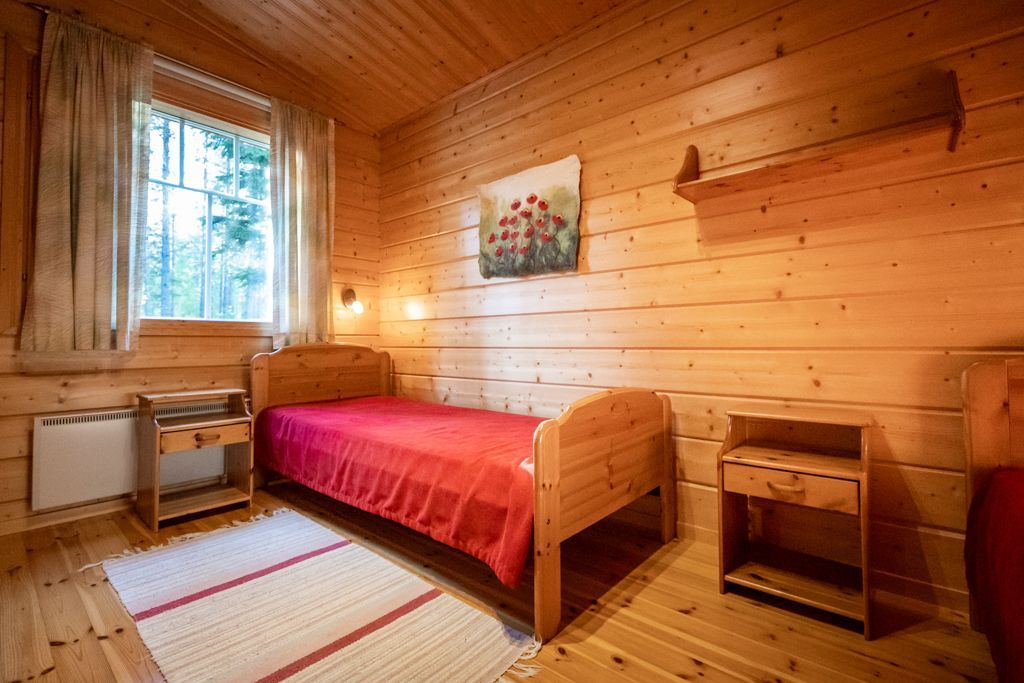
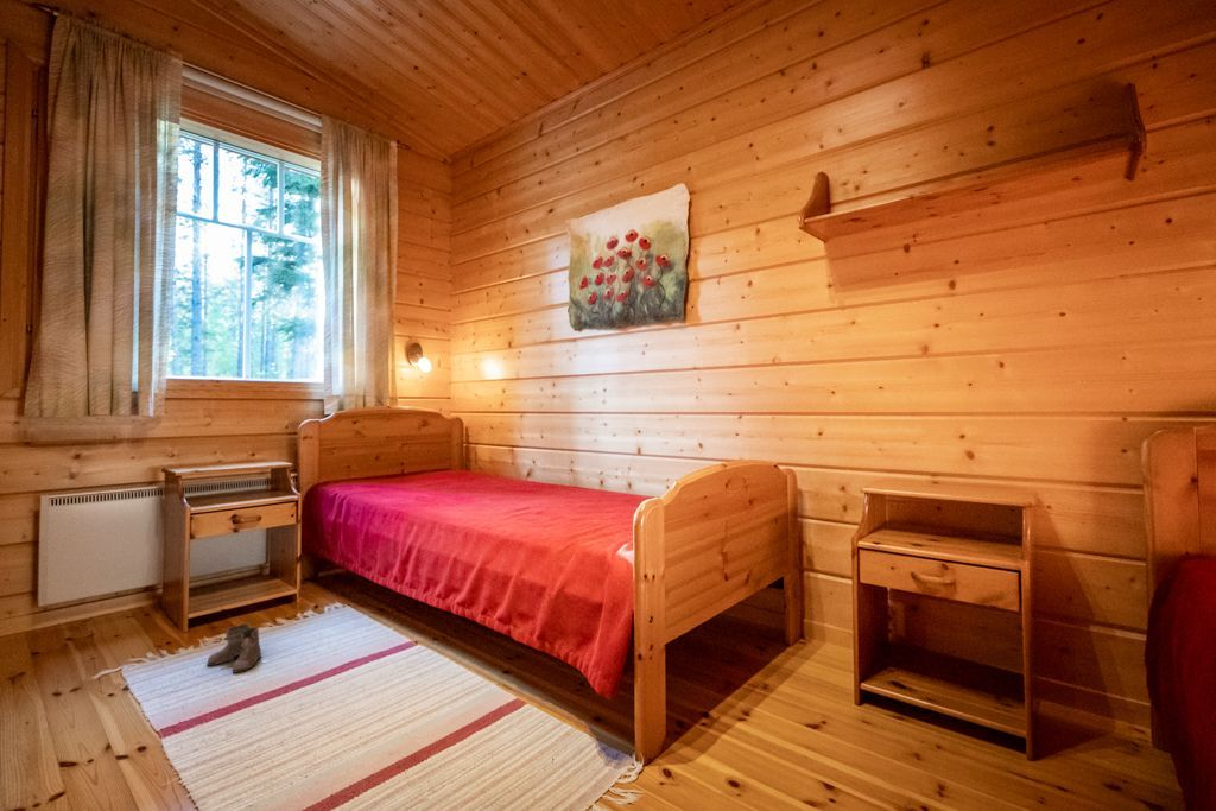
+ boots [205,622,262,674]
